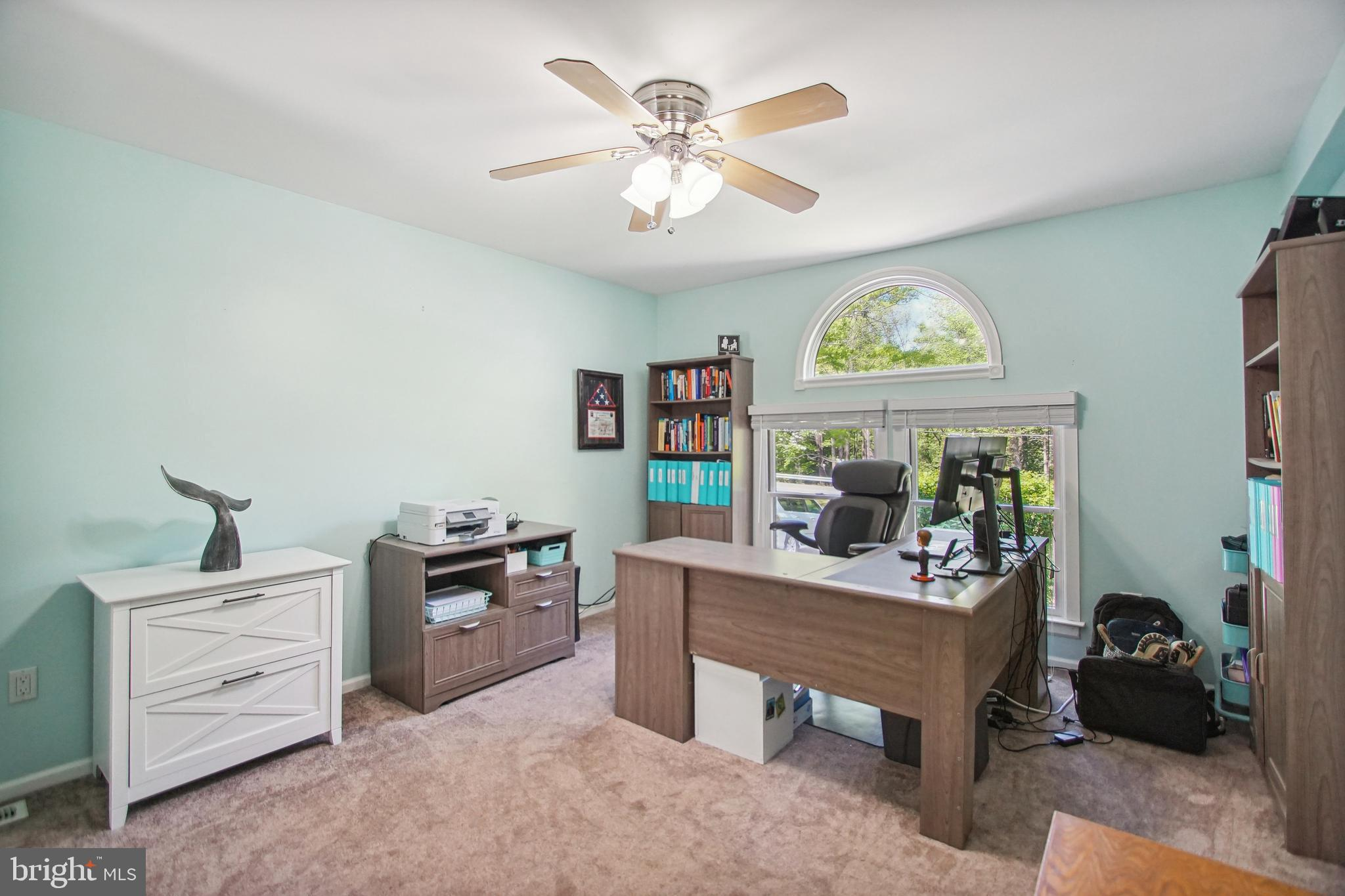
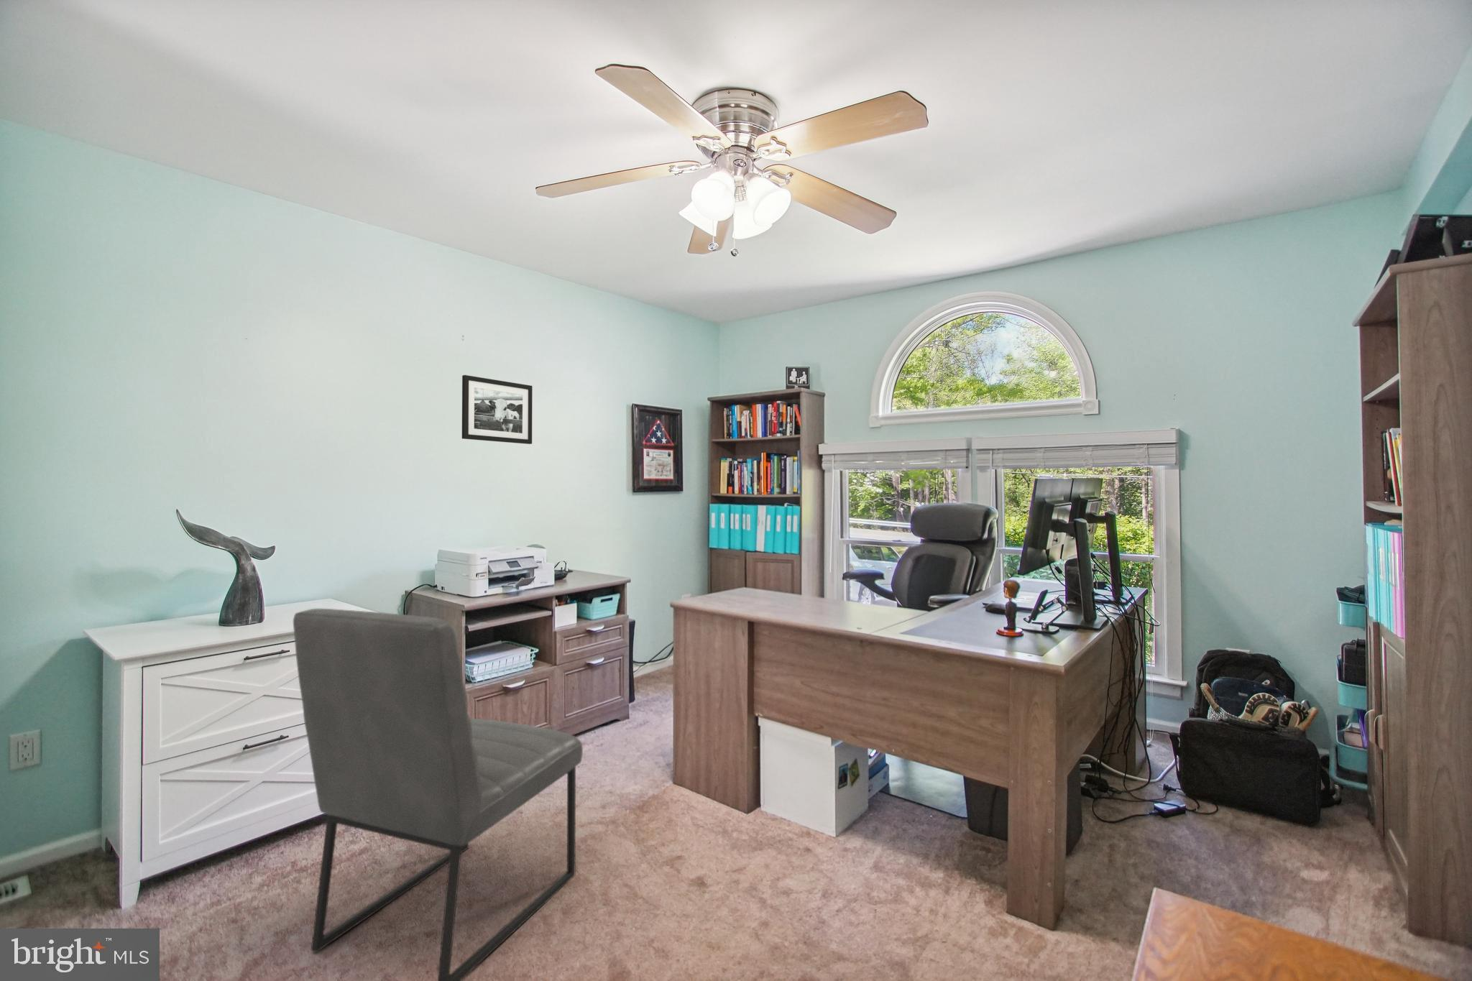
+ chair [292,608,583,981]
+ picture frame [462,374,533,445]
